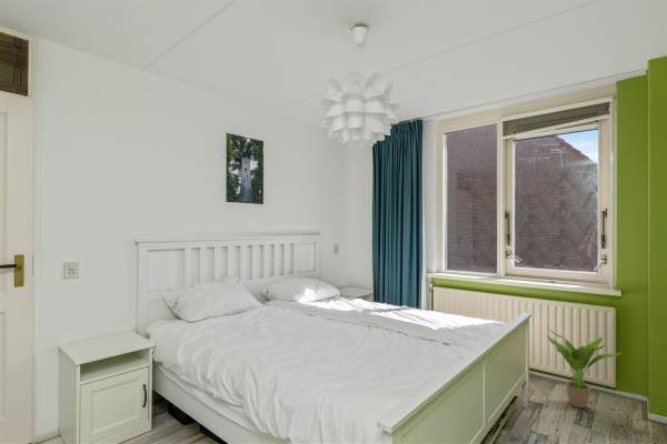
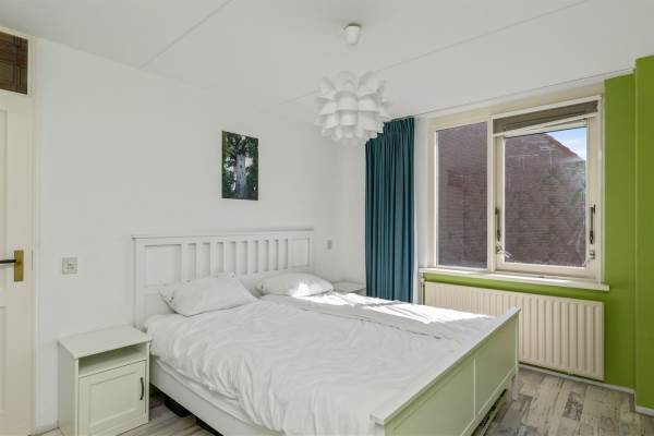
- potted plant [546,325,623,408]
